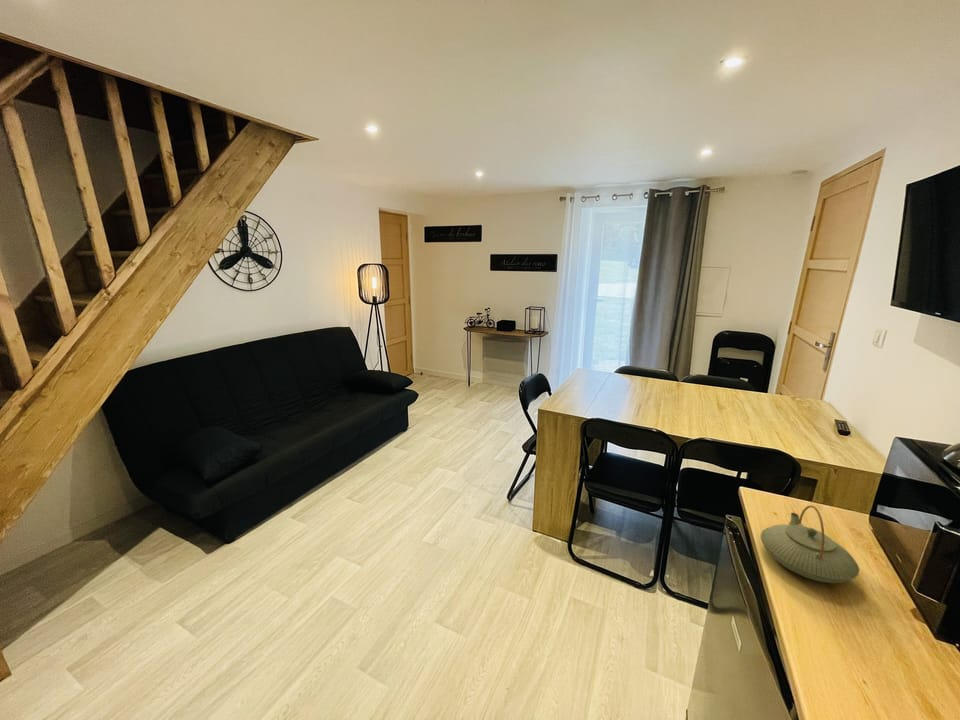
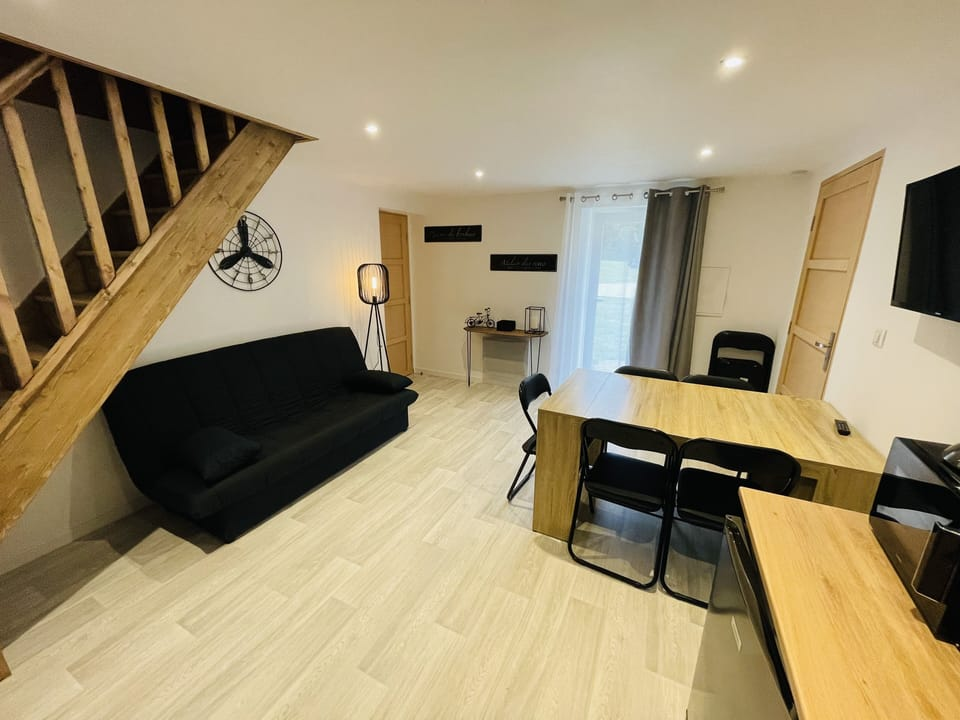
- teapot [760,505,860,584]
